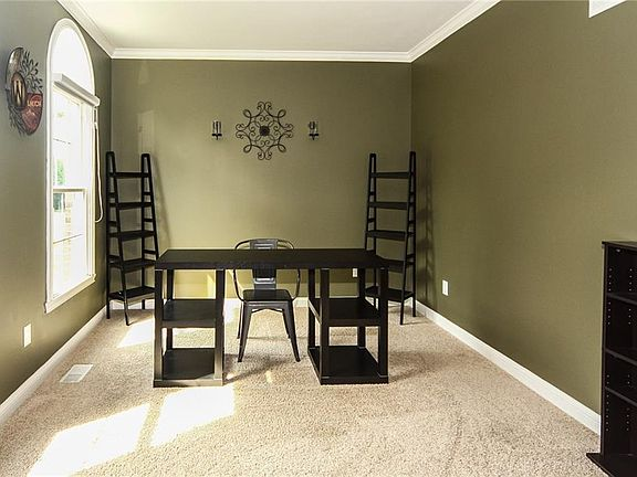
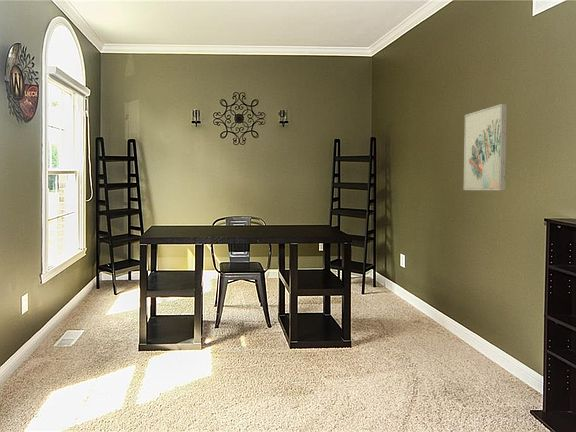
+ wall art [463,103,508,191]
